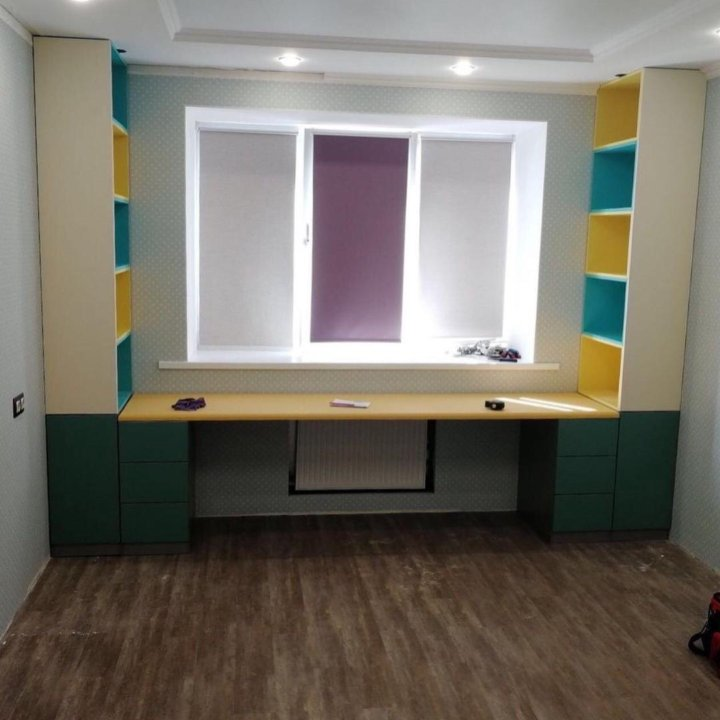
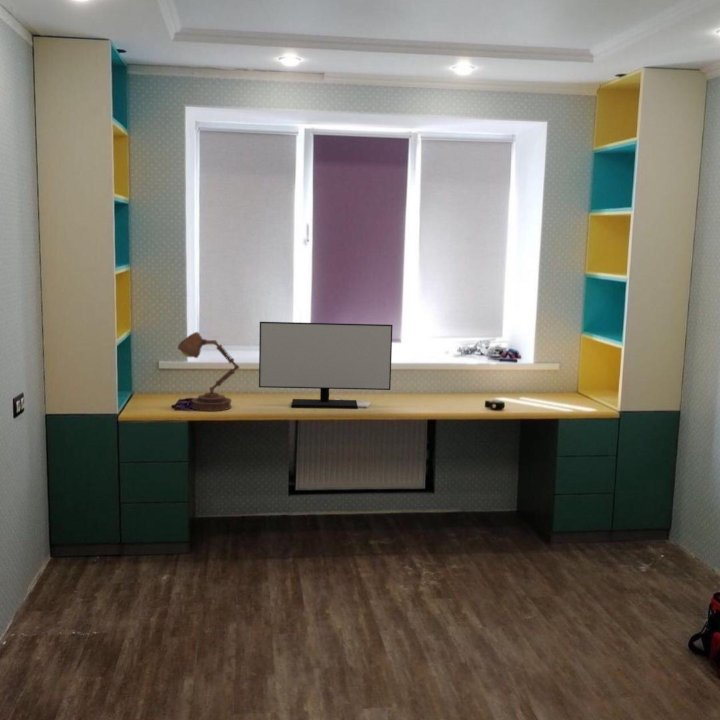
+ desk lamp [177,331,240,412]
+ monitor [258,321,394,409]
